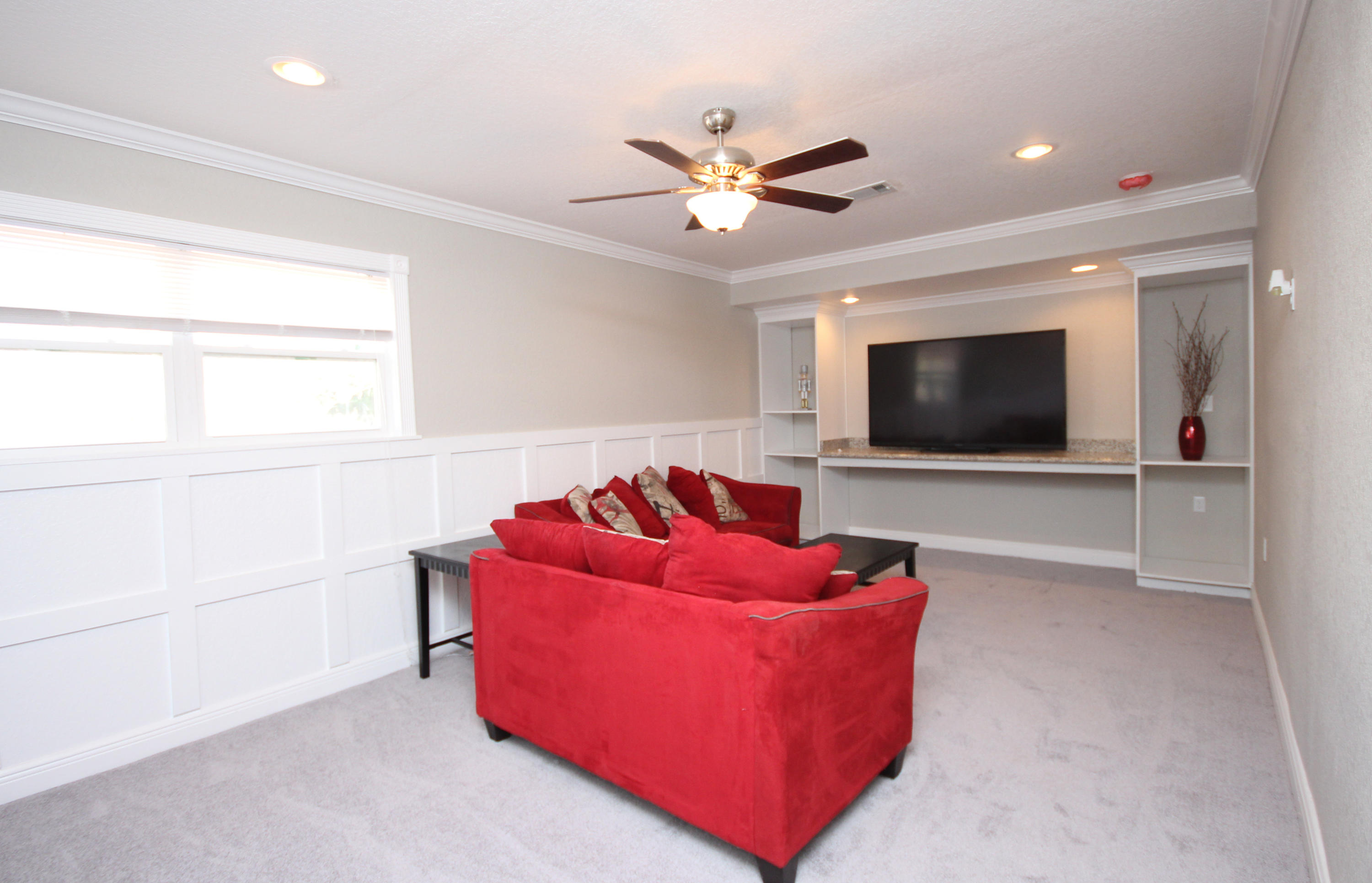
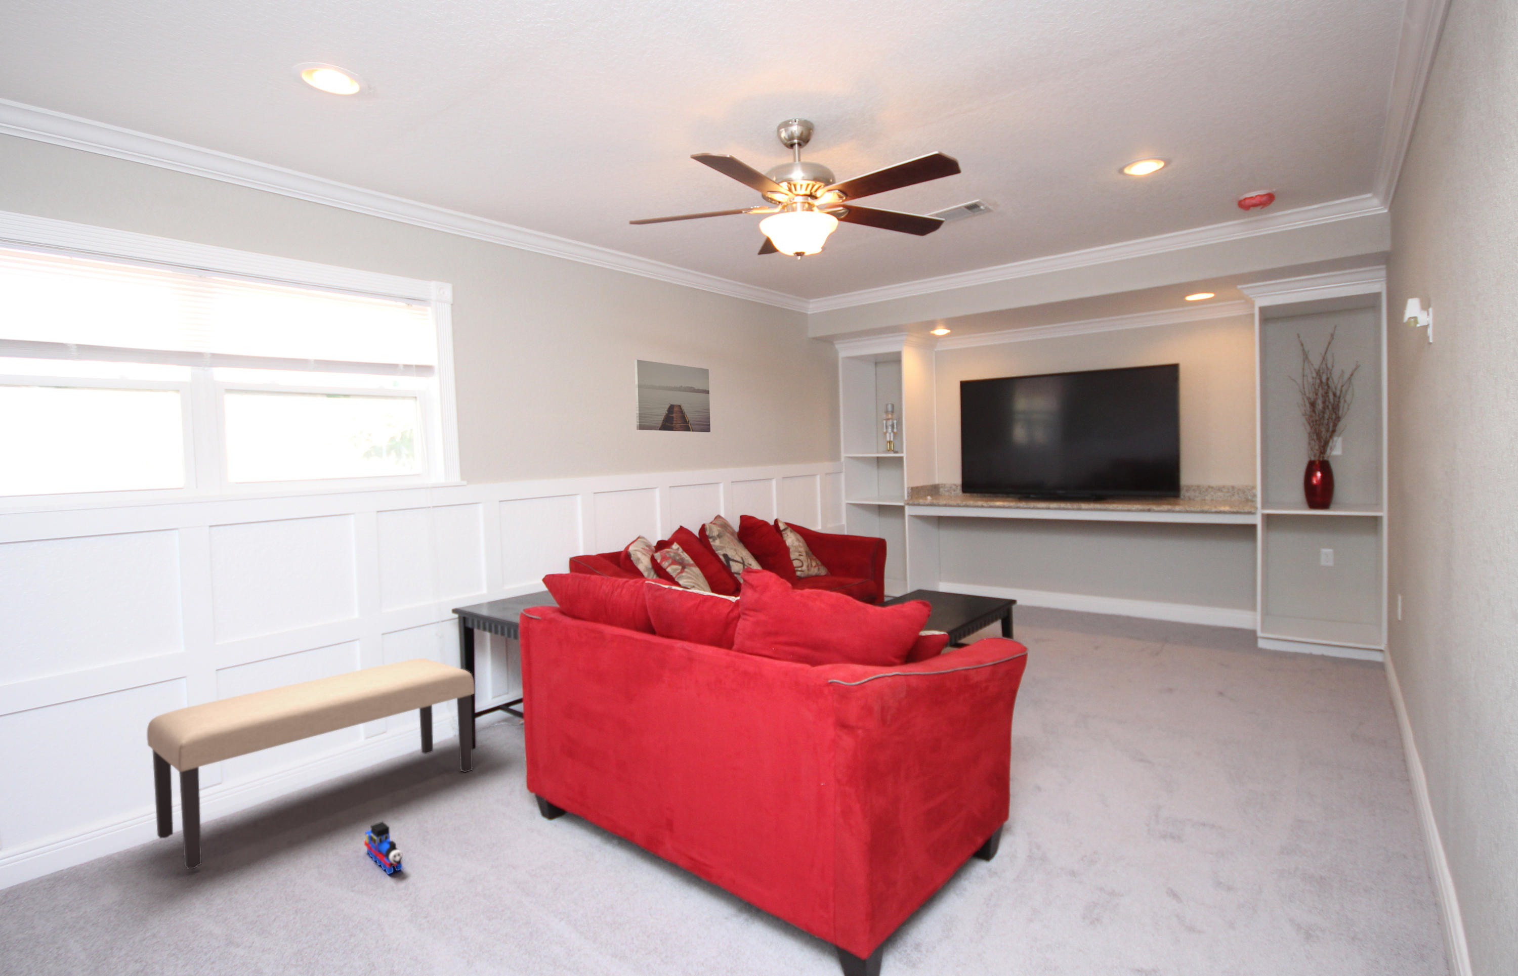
+ toy train [364,821,404,874]
+ bench [147,658,475,870]
+ wall art [634,359,711,433]
